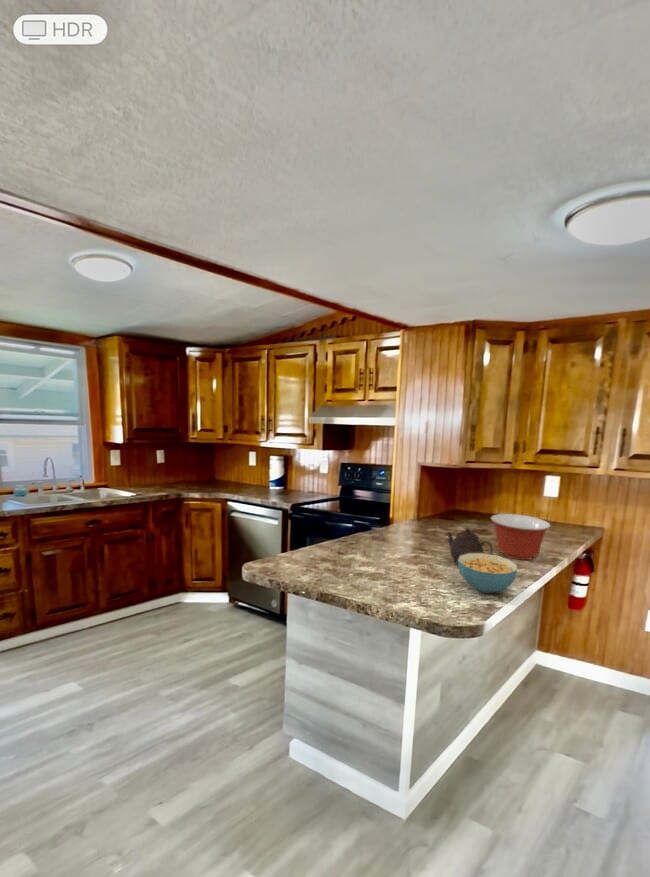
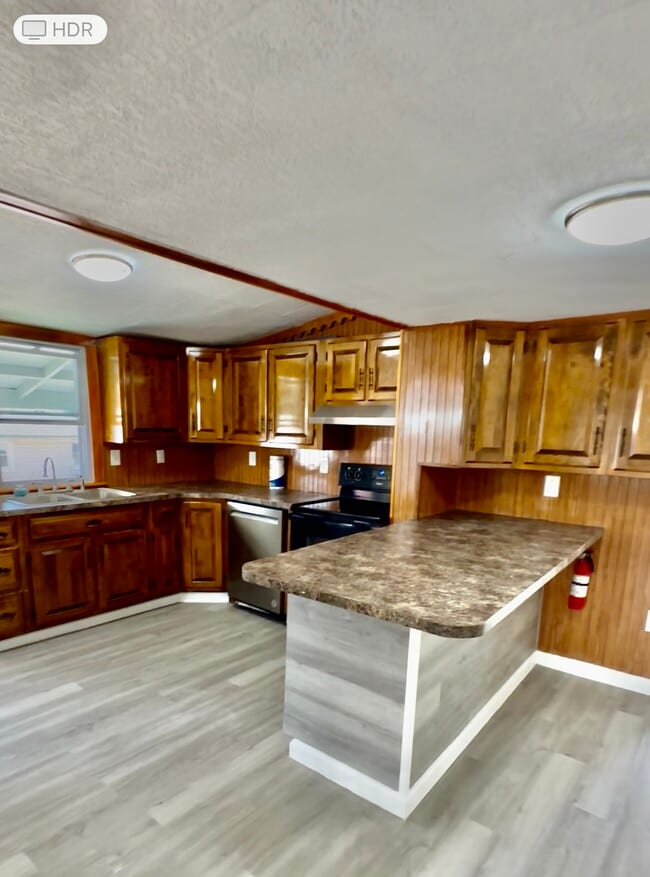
- mixing bowl [490,513,552,561]
- teapot [446,527,494,565]
- cereal bowl [457,552,518,594]
